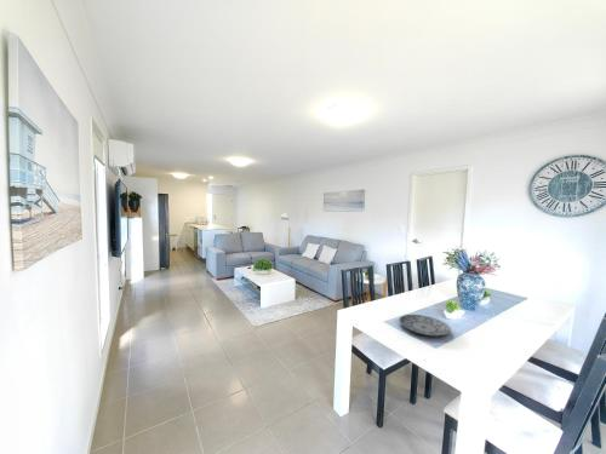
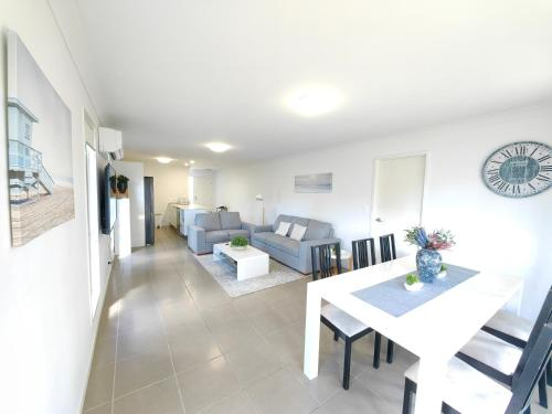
- plate [398,314,452,337]
